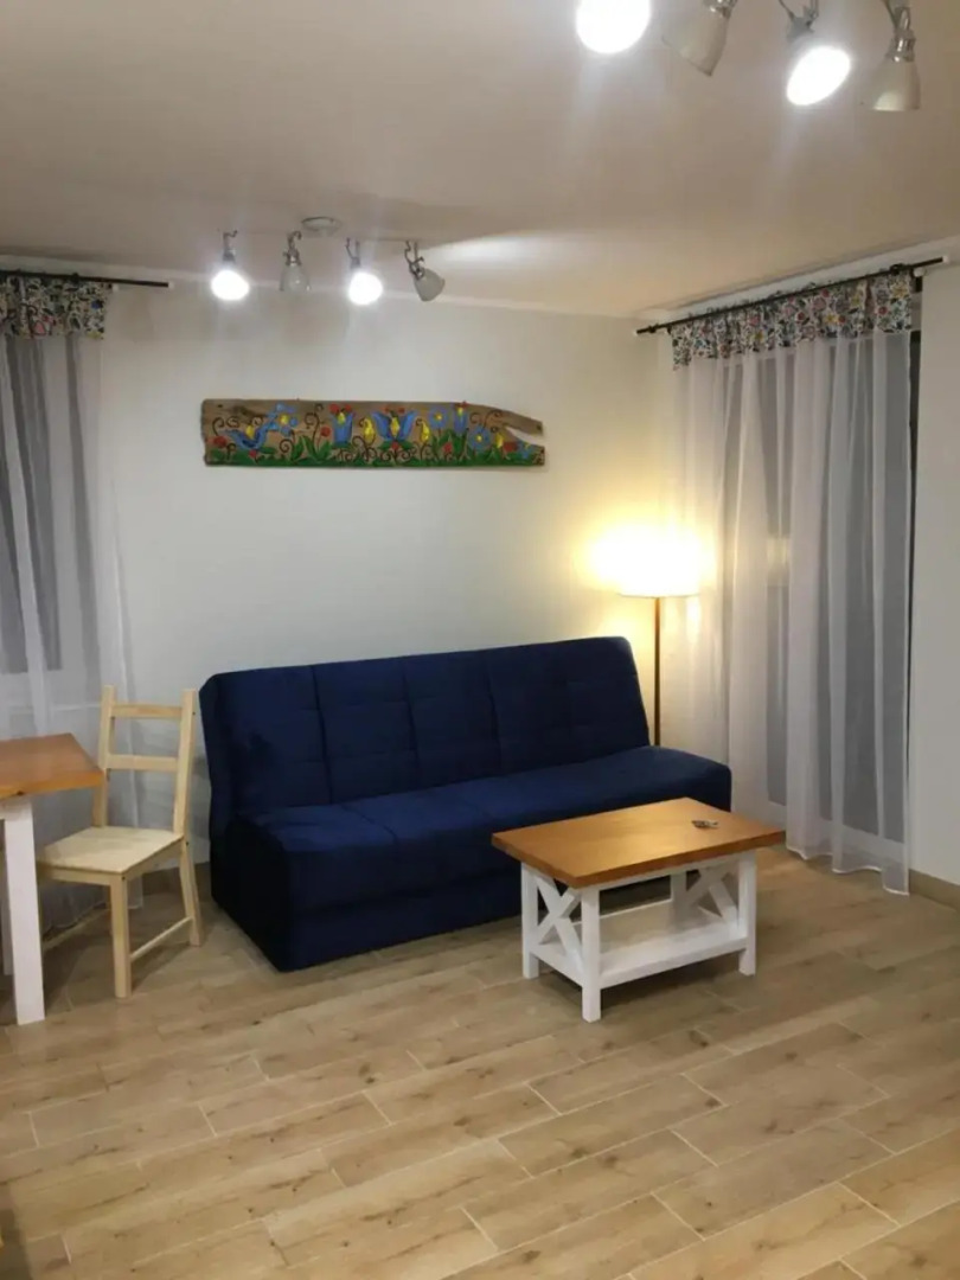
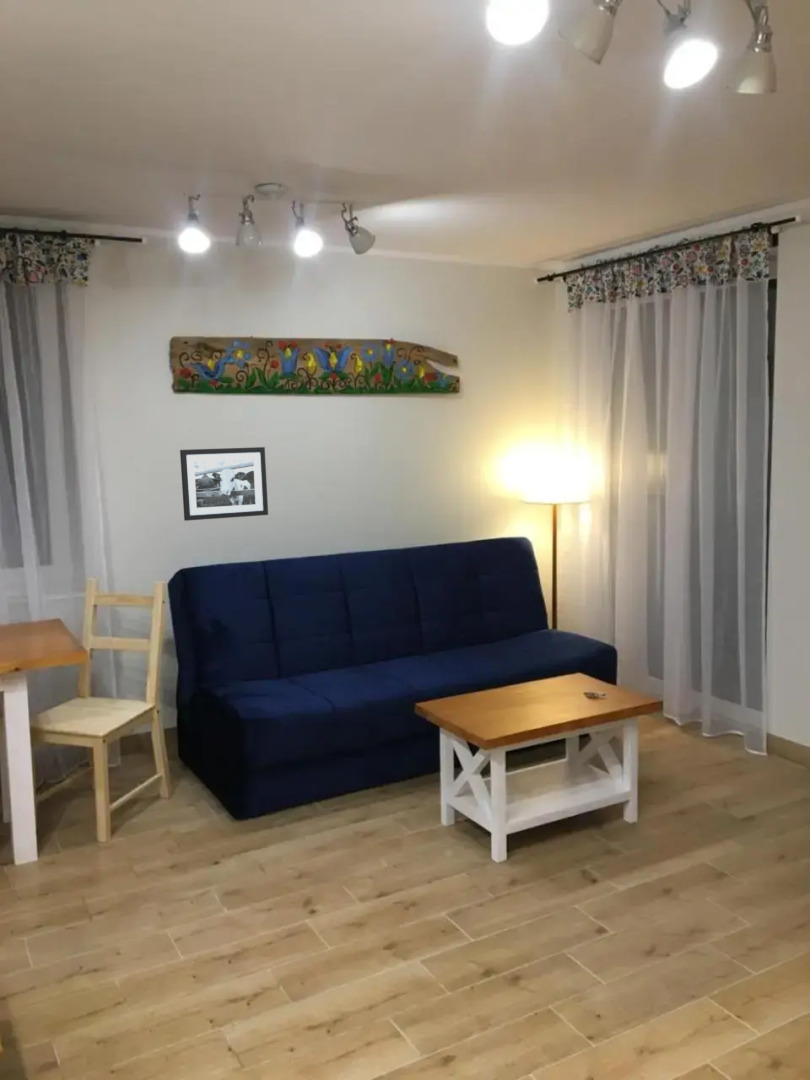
+ picture frame [179,446,269,522]
